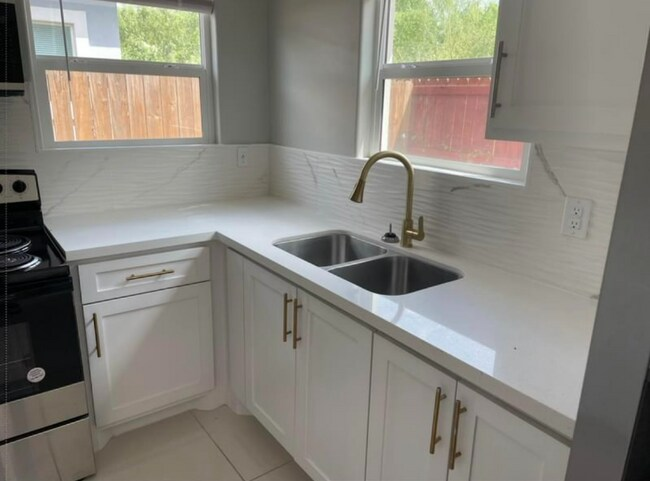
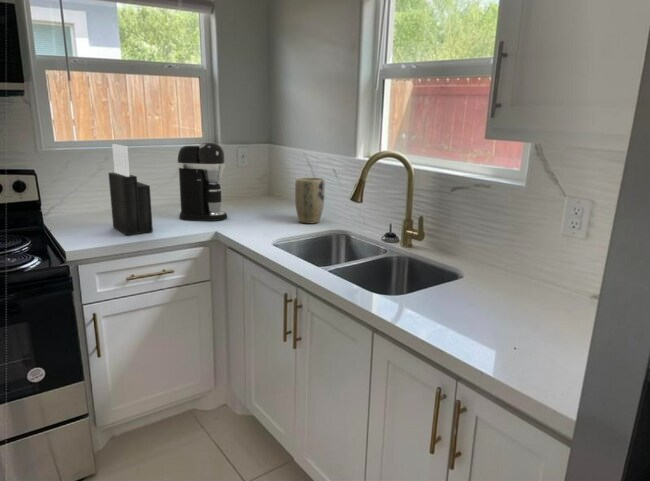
+ coffee maker [176,141,228,222]
+ plant pot [294,176,326,224]
+ knife block [108,143,154,236]
